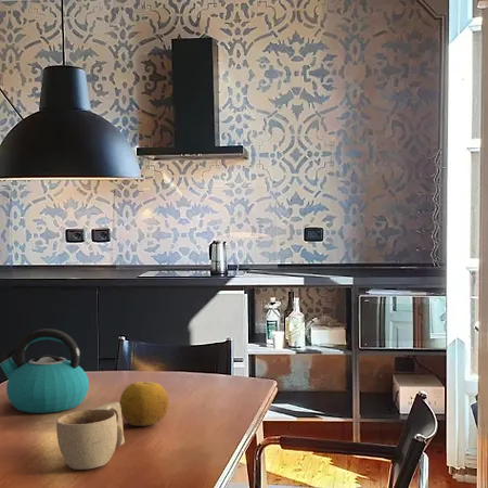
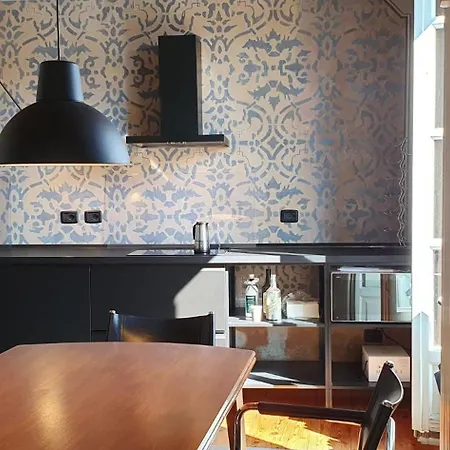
- kettle [0,328,90,414]
- fruit [119,381,170,427]
- cup [55,401,126,471]
